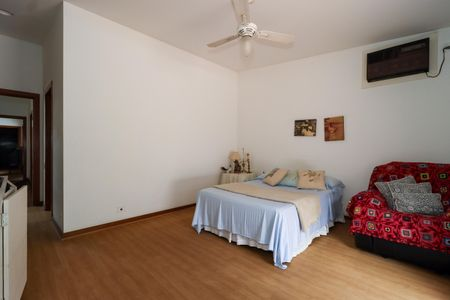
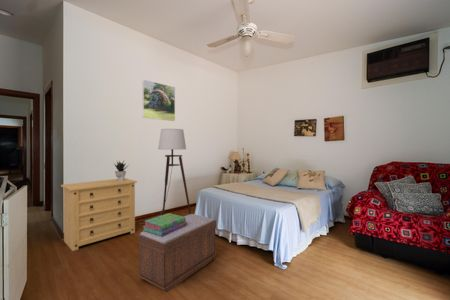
+ floor lamp [139,128,192,225]
+ stack of books [142,212,187,236]
+ potted plant [113,159,130,181]
+ dresser [60,177,138,252]
+ bench [137,213,217,293]
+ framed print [141,79,176,122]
